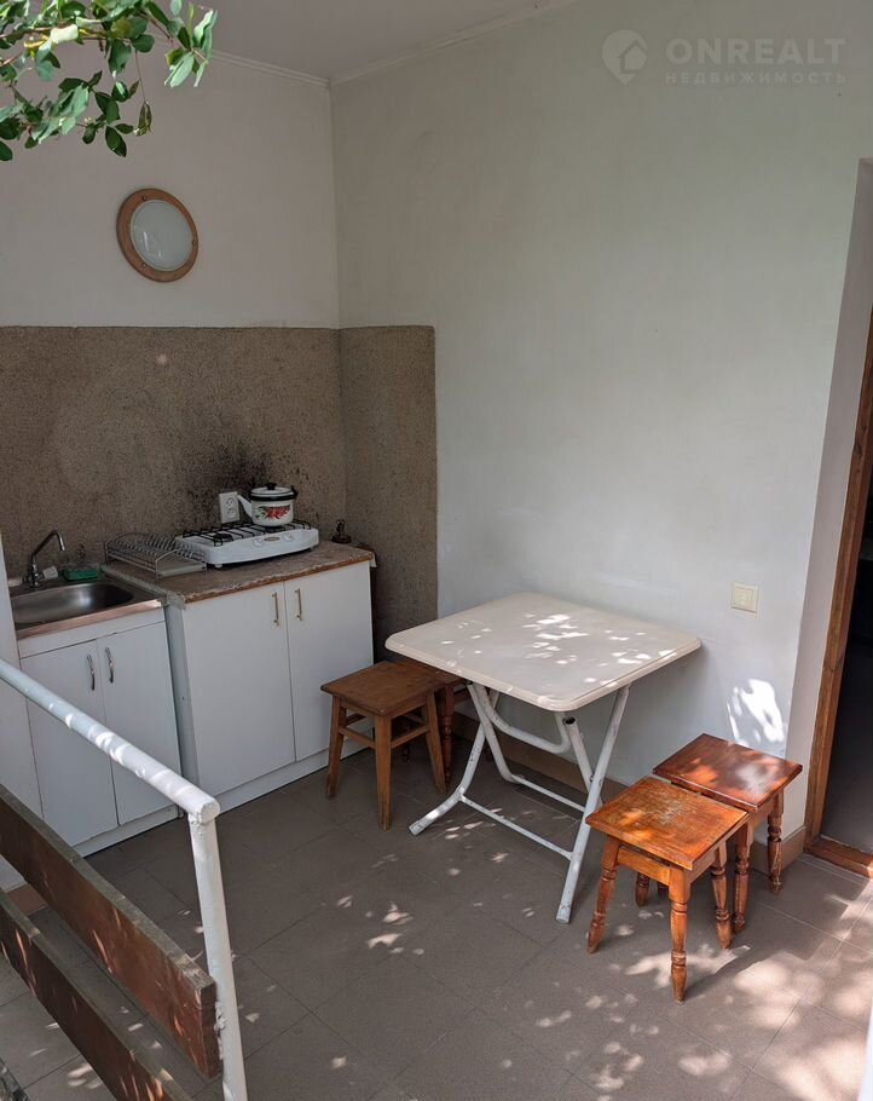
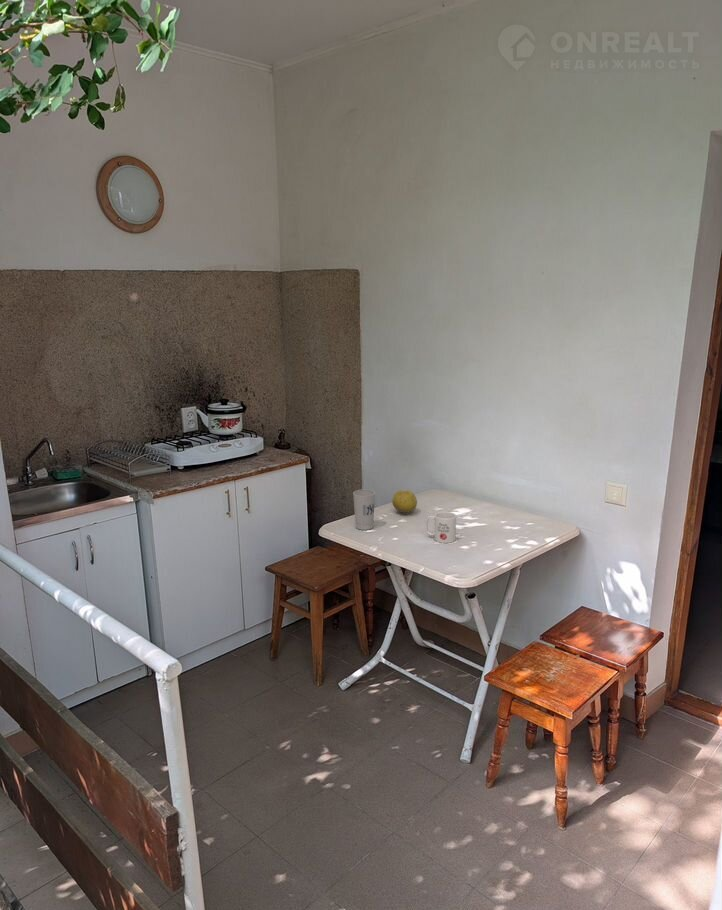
+ cup [352,489,376,531]
+ mug [425,511,457,544]
+ fruit [391,489,418,514]
